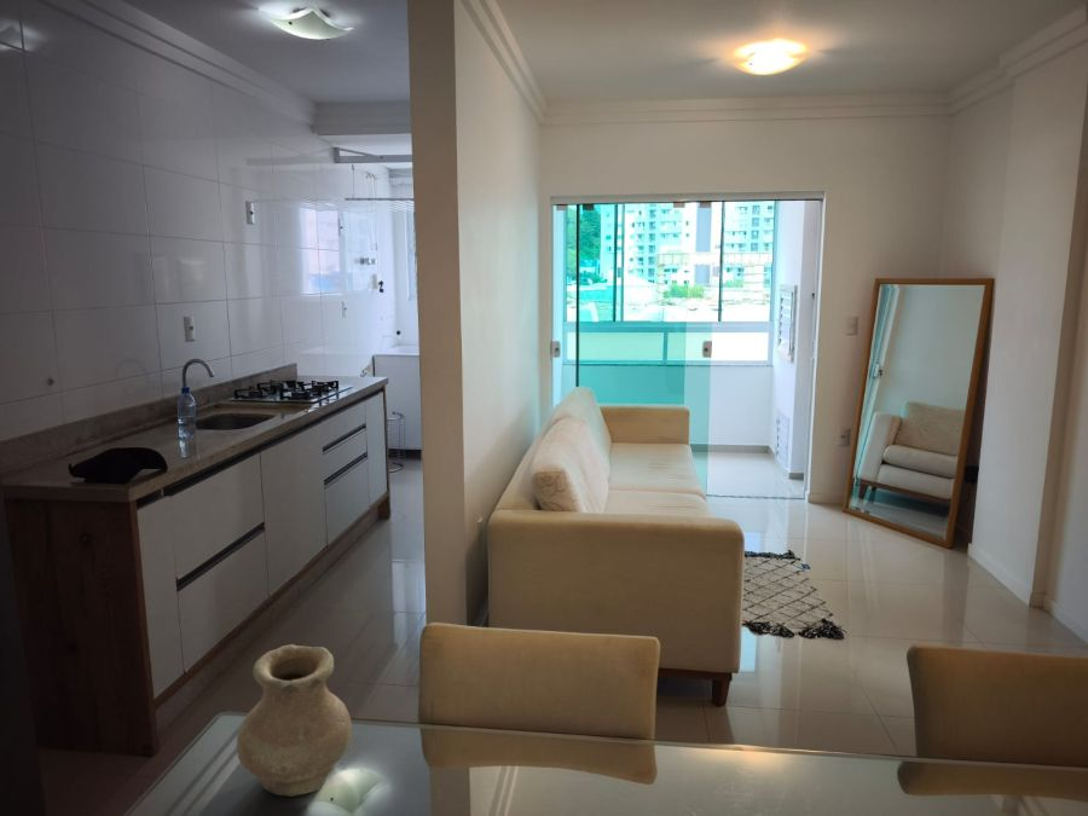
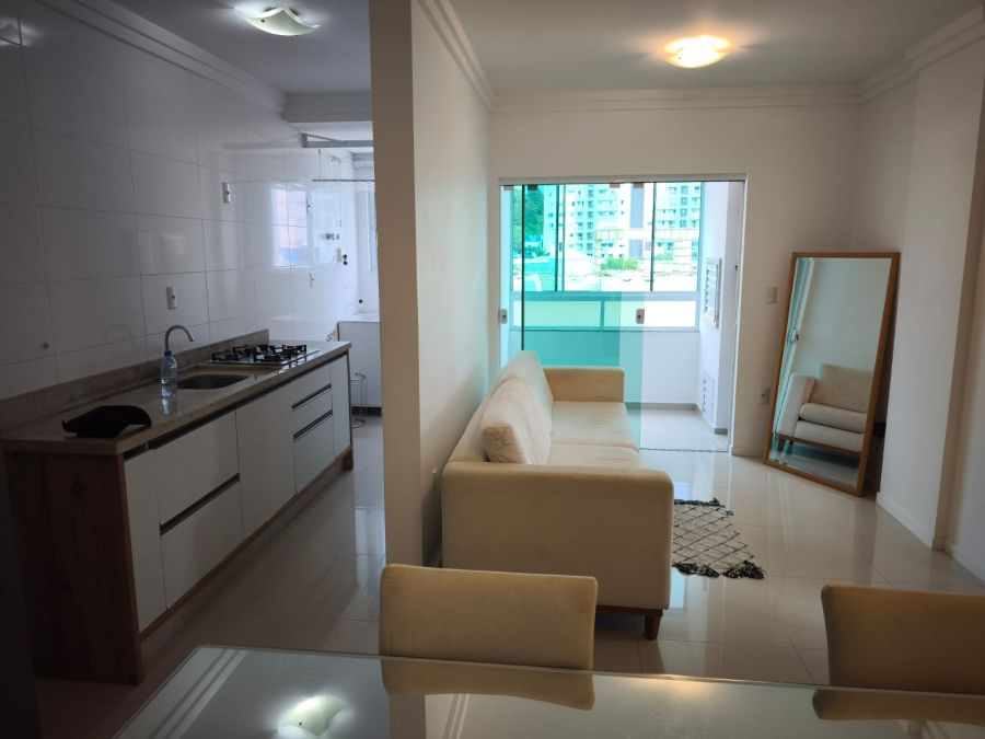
- vase [236,643,353,798]
